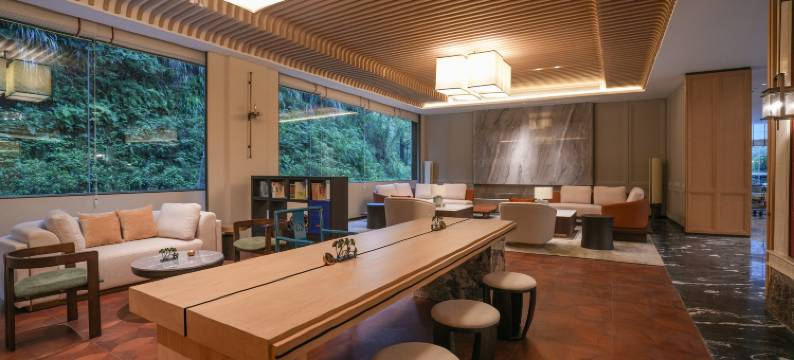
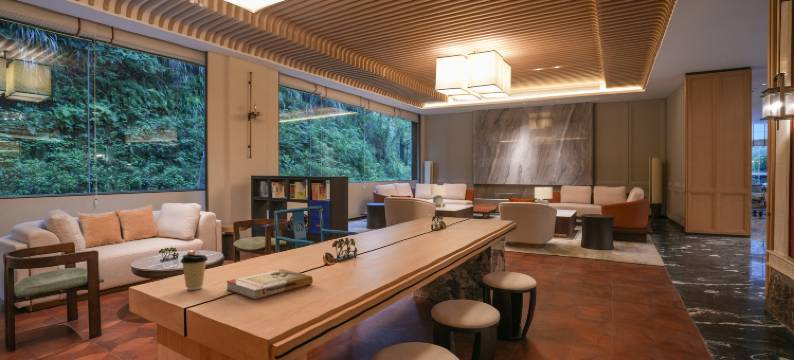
+ coffee cup [179,253,209,291]
+ book [225,268,314,300]
